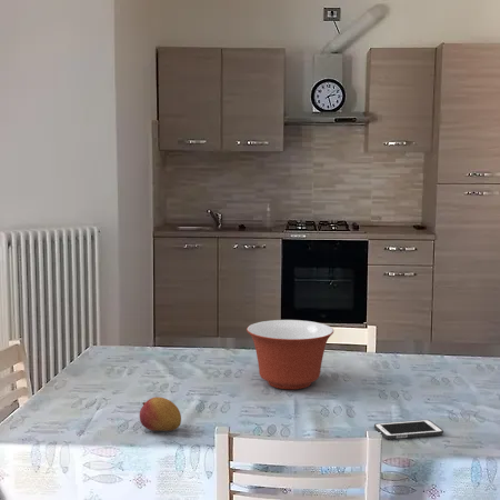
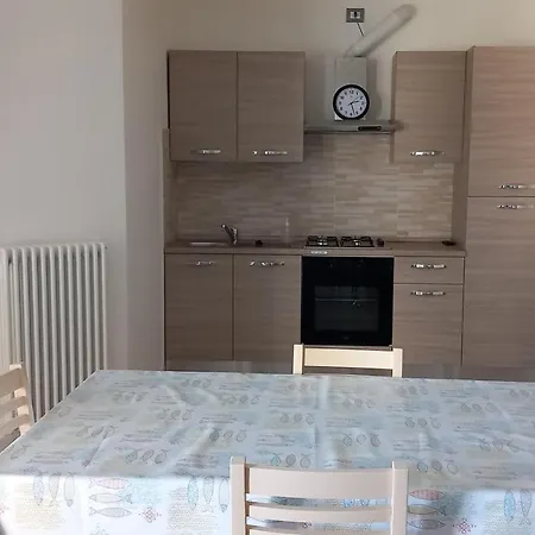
- mixing bowl [246,319,334,390]
- cell phone [373,419,444,440]
- fruit [139,396,182,432]
